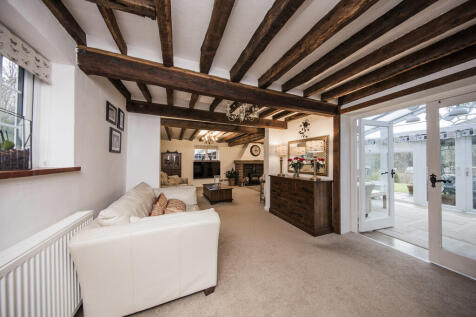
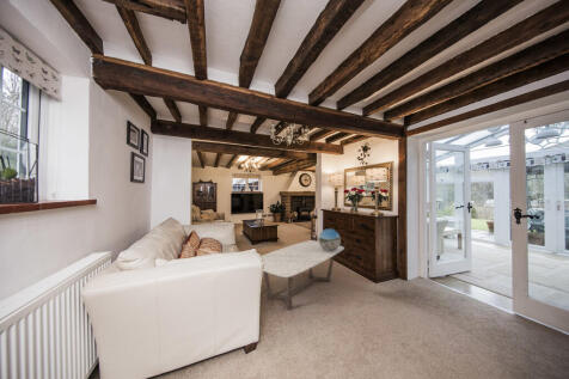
+ coffee table [259,239,345,311]
+ decorative globe [317,227,342,251]
